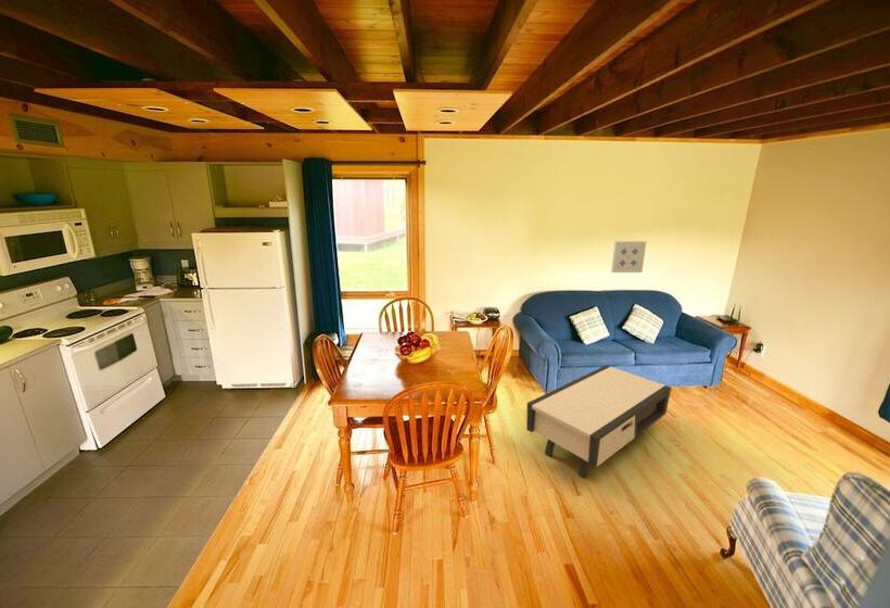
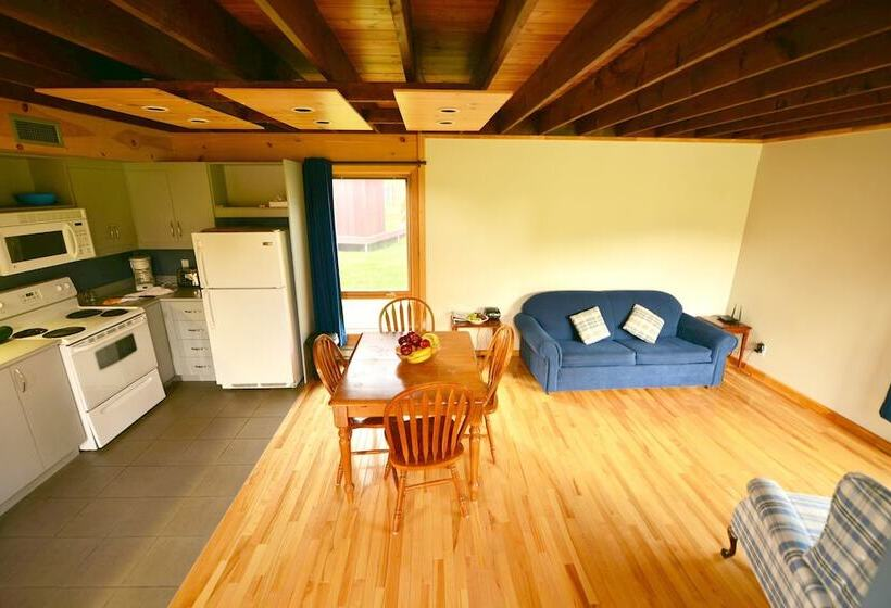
- wall art [610,240,648,274]
- coffee table [525,364,672,479]
